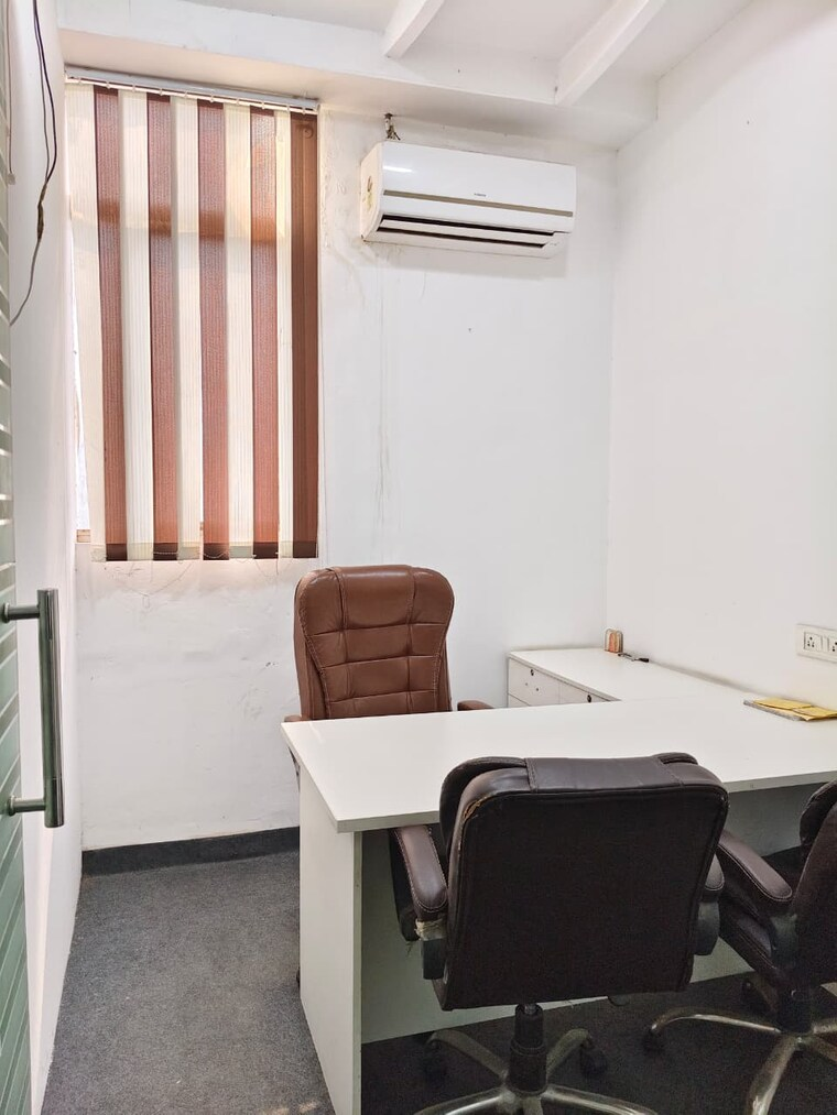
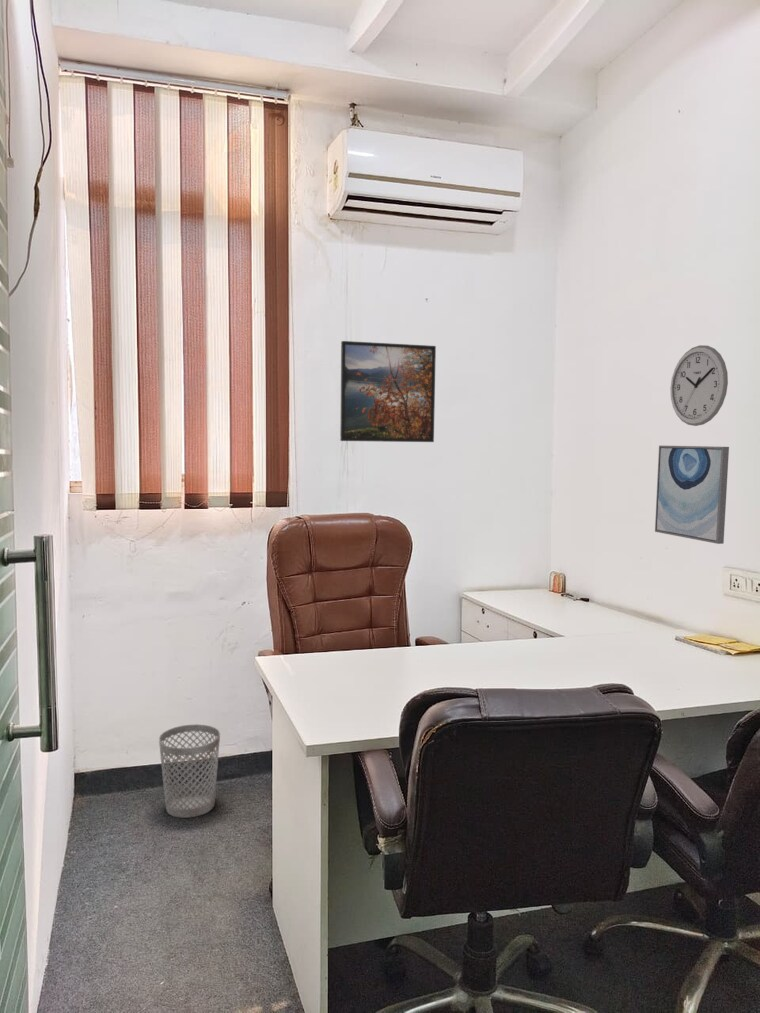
+ wastebasket [158,723,221,819]
+ wall clock [669,344,729,427]
+ wall art [654,445,730,545]
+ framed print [339,340,437,443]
